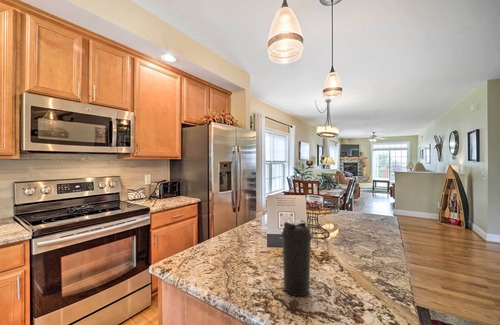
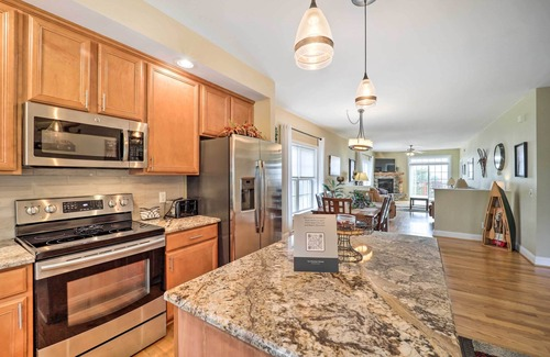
- water bottle [281,219,313,297]
